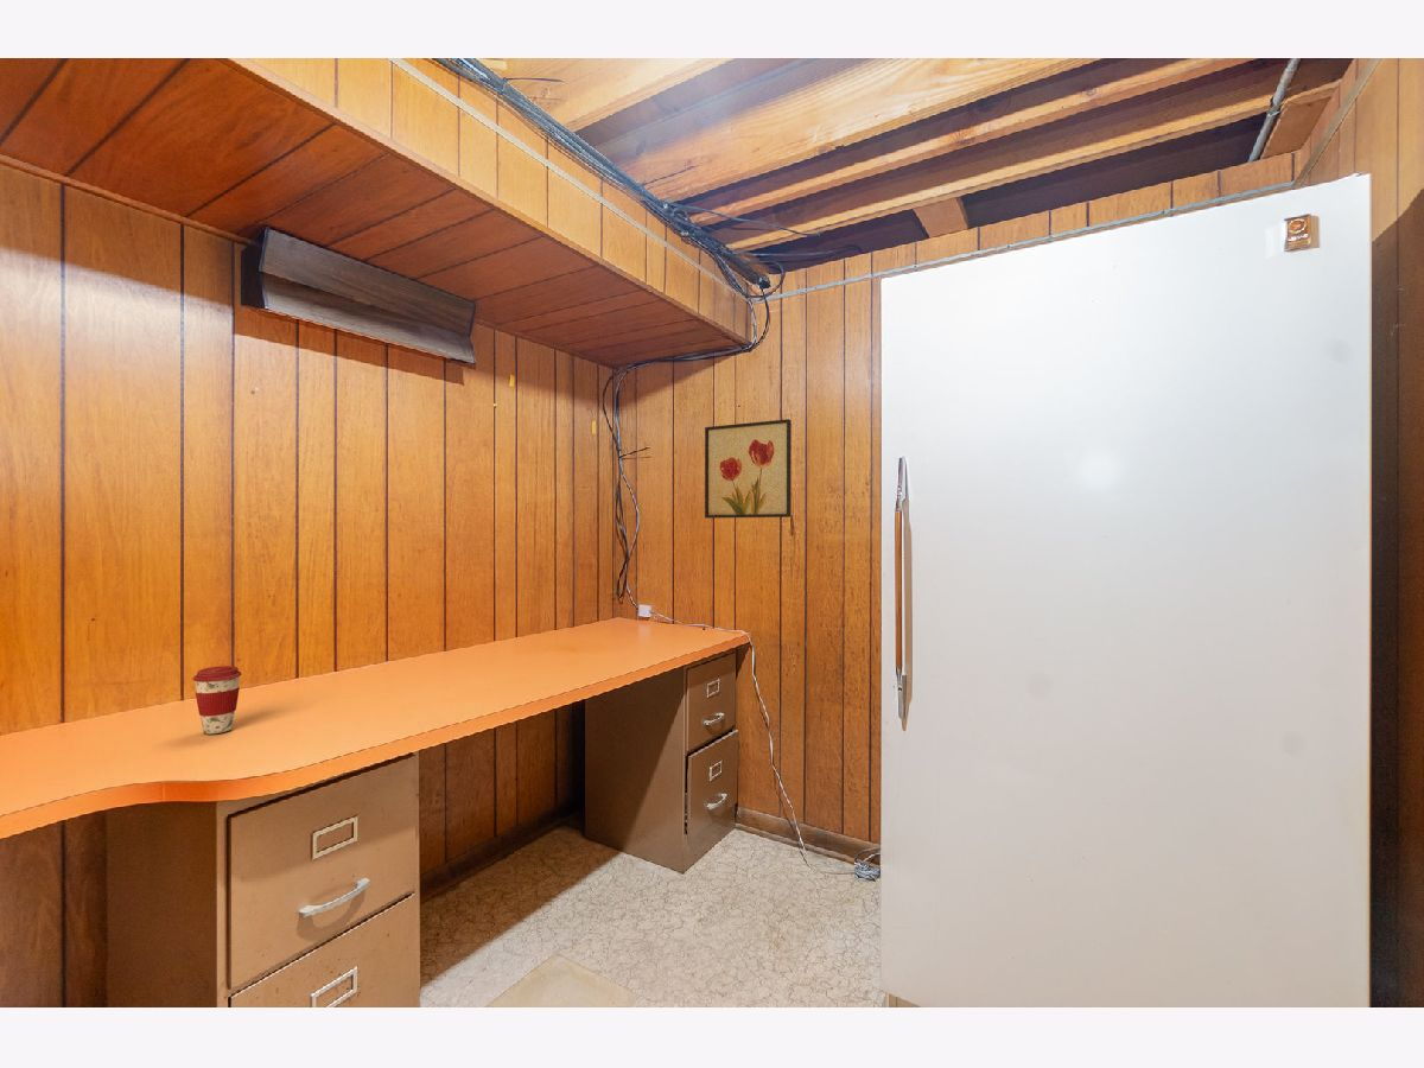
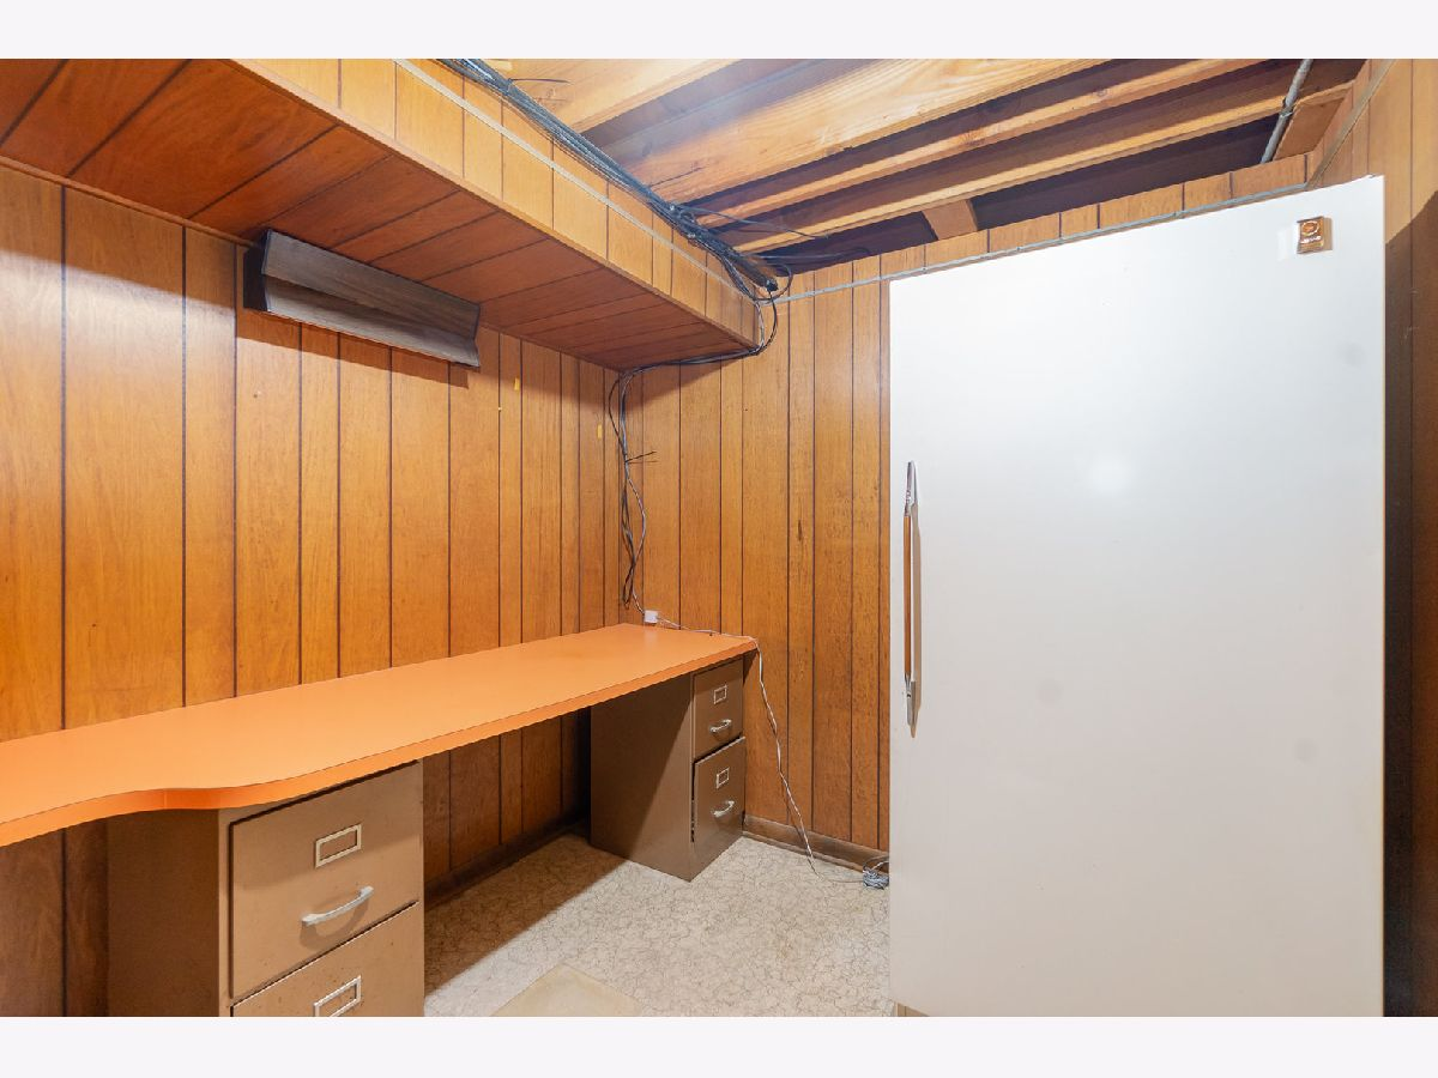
- coffee cup [191,665,242,735]
- wall art [704,418,793,520]
